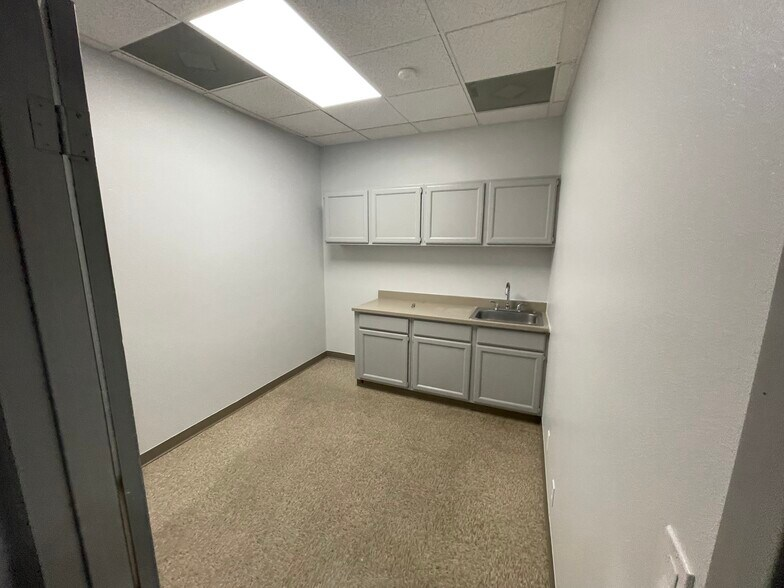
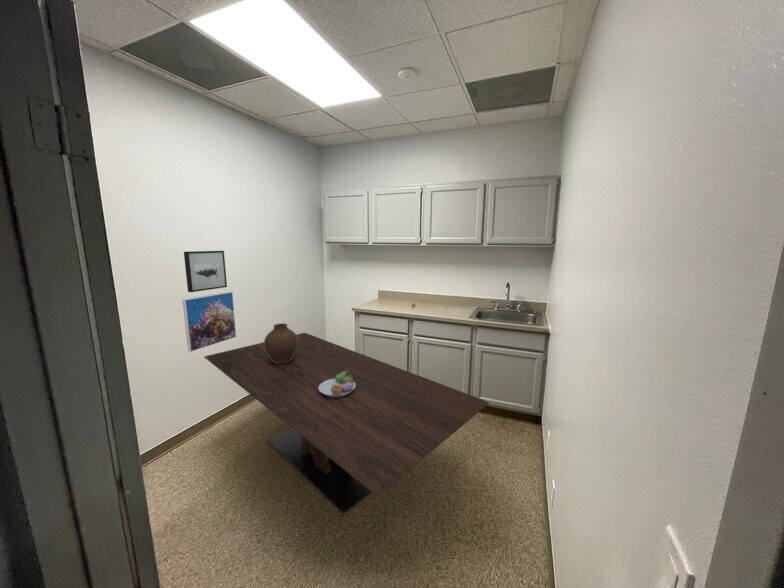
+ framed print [182,291,237,353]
+ vase [263,322,298,363]
+ dining table [203,332,490,514]
+ wall art [183,250,228,293]
+ fruit bowl [319,371,356,397]
